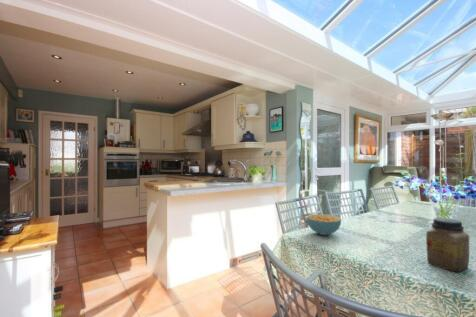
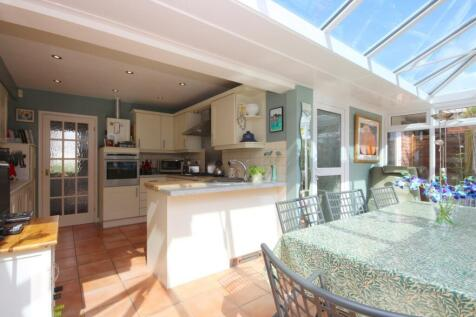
- jar [425,217,470,273]
- cereal bowl [306,213,342,236]
